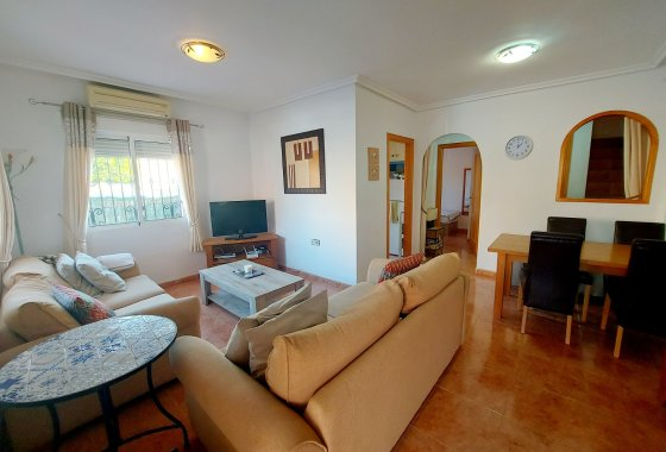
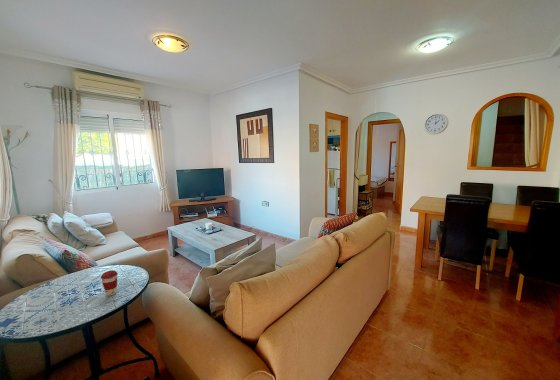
+ coffee cup [100,269,119,297]
